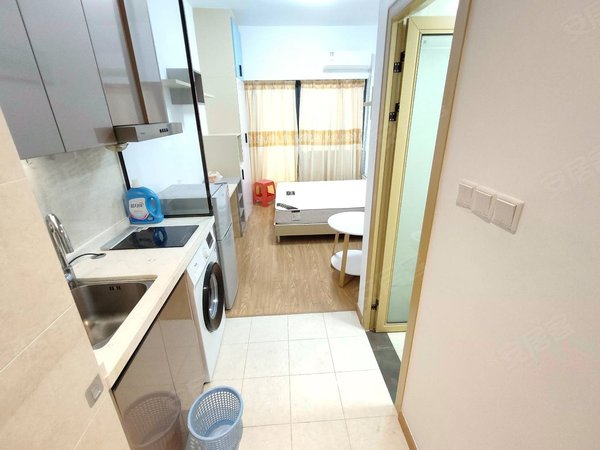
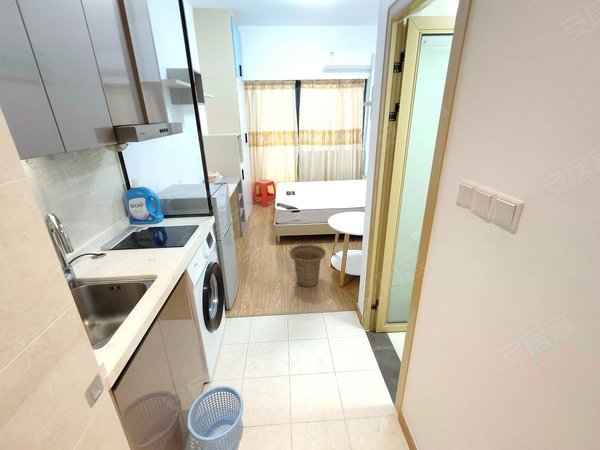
+ basket [288,243,327,288]
